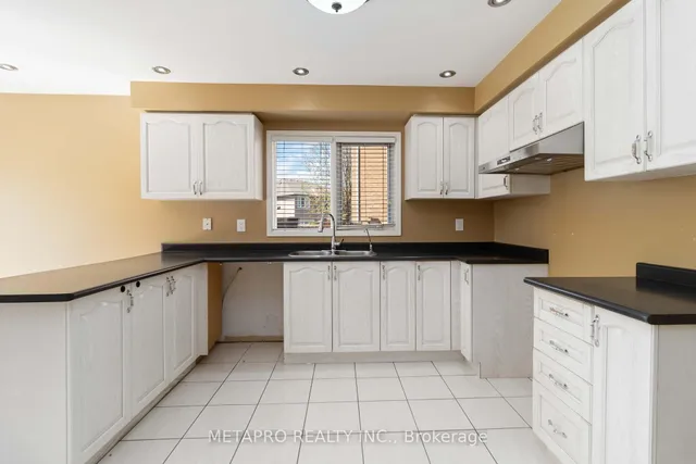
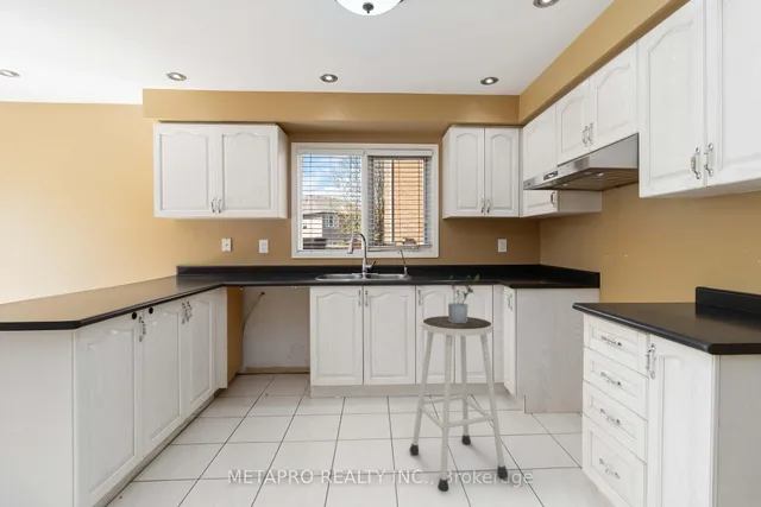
+ stool [408,315,509,493]
+ potted plant [445,274,480,323]
